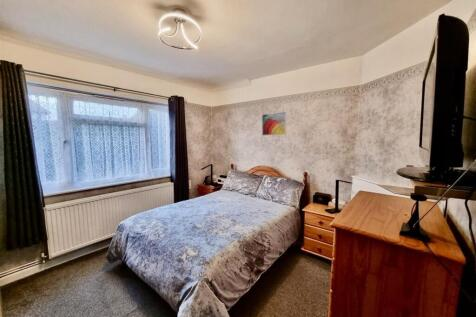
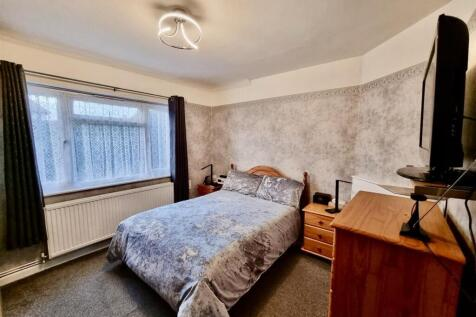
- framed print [261,111,287,137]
